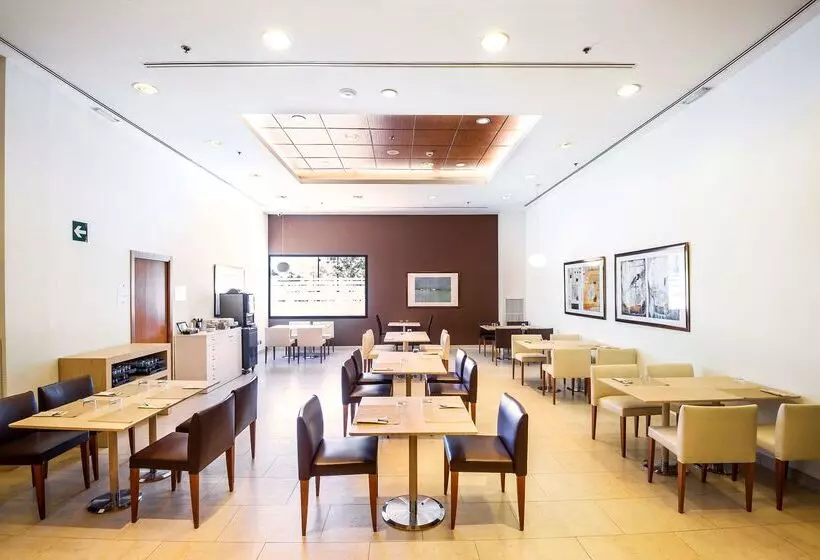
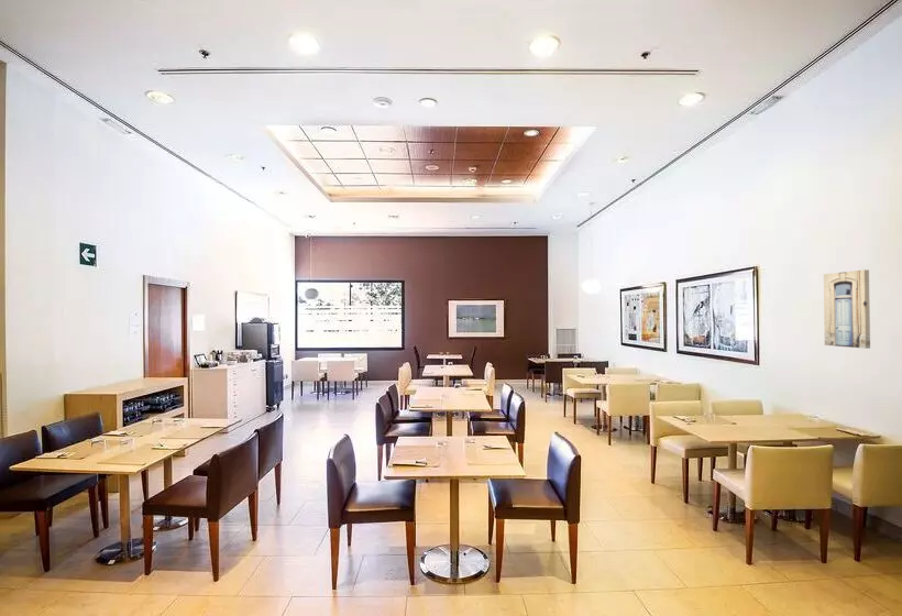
+ wall art [823,268,871,350]
